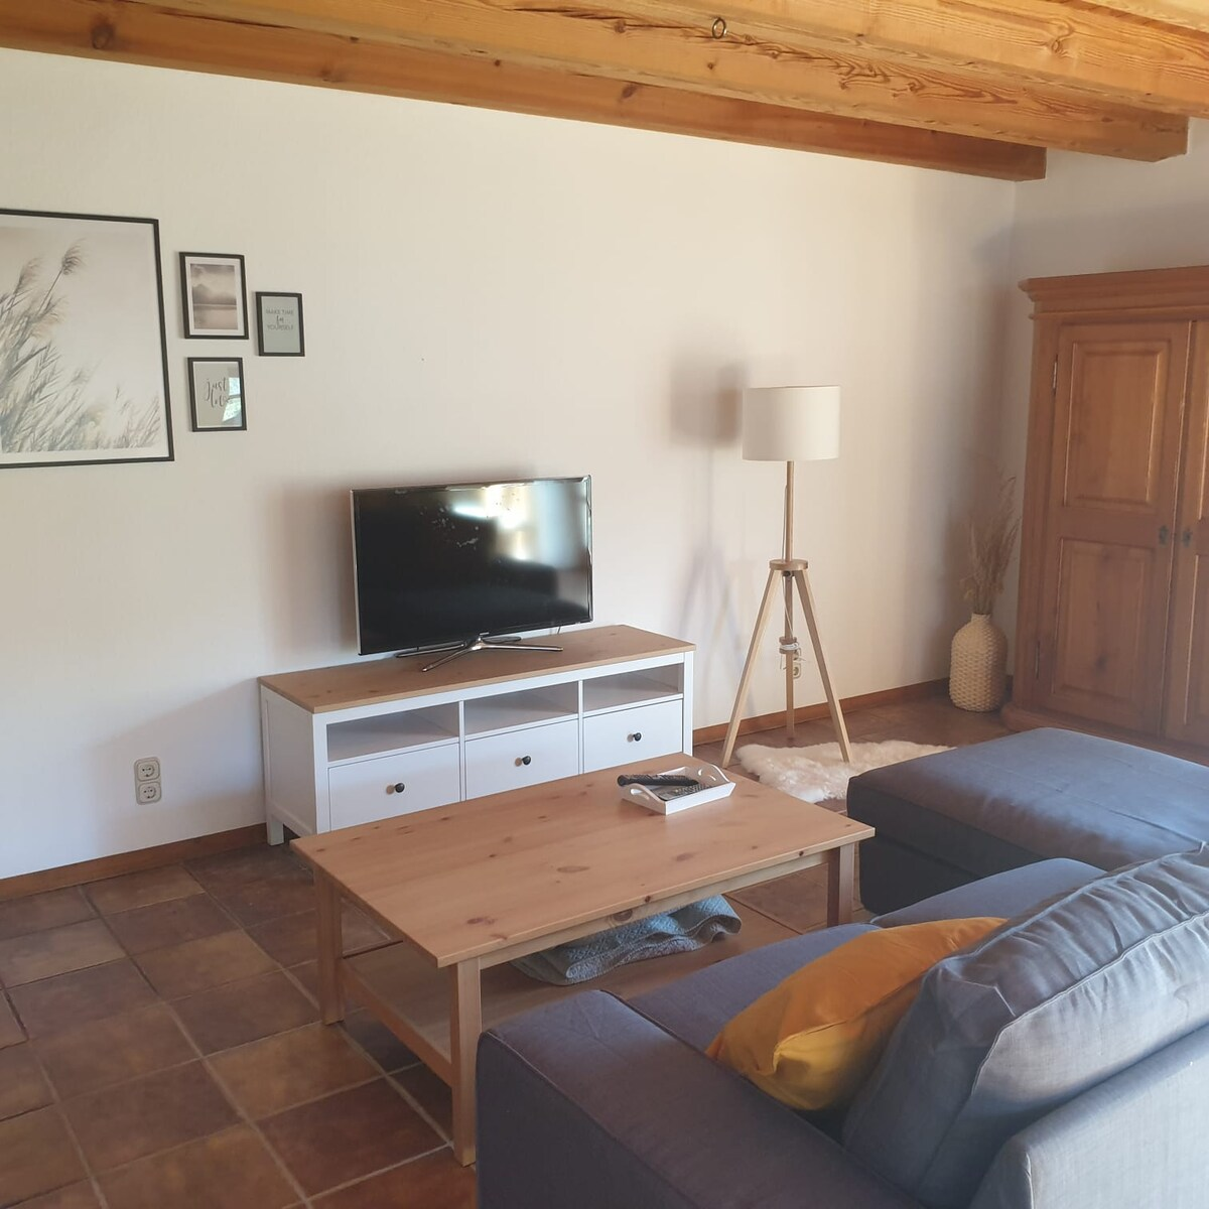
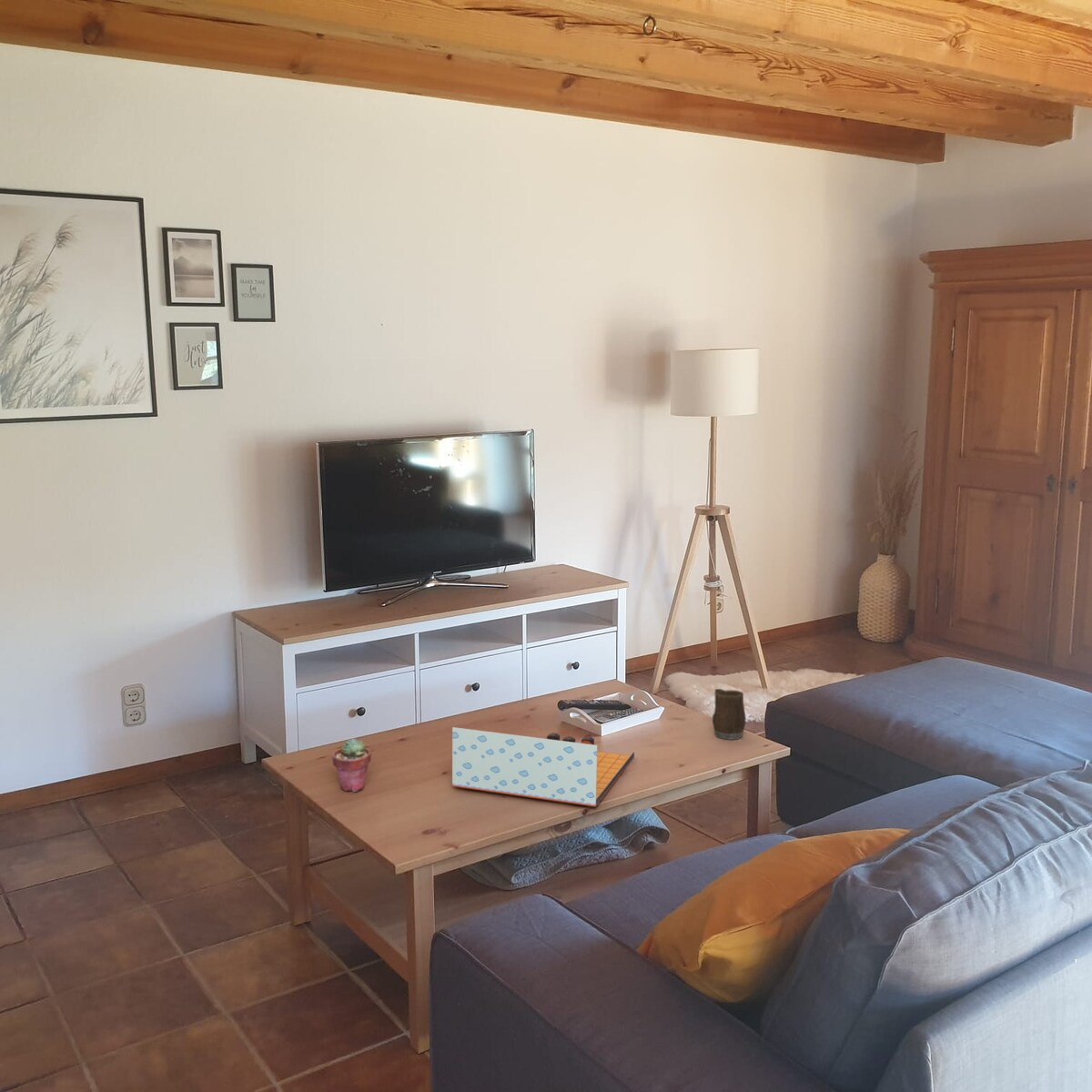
+ mug [712,688,747,740]
+ potted succulent [331,738,372,793]
+ board game [451,726,635,808]
